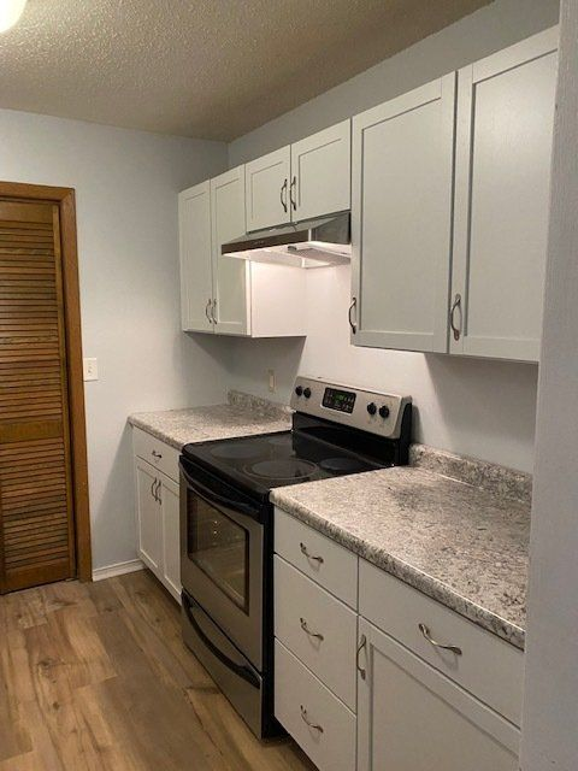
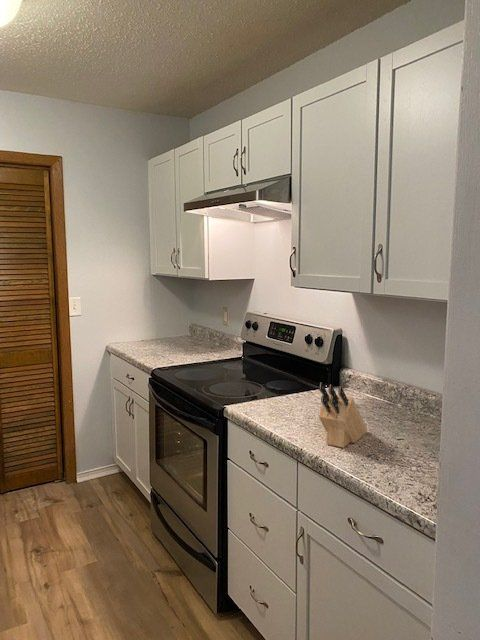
+ knife block [318,382,368,449]
